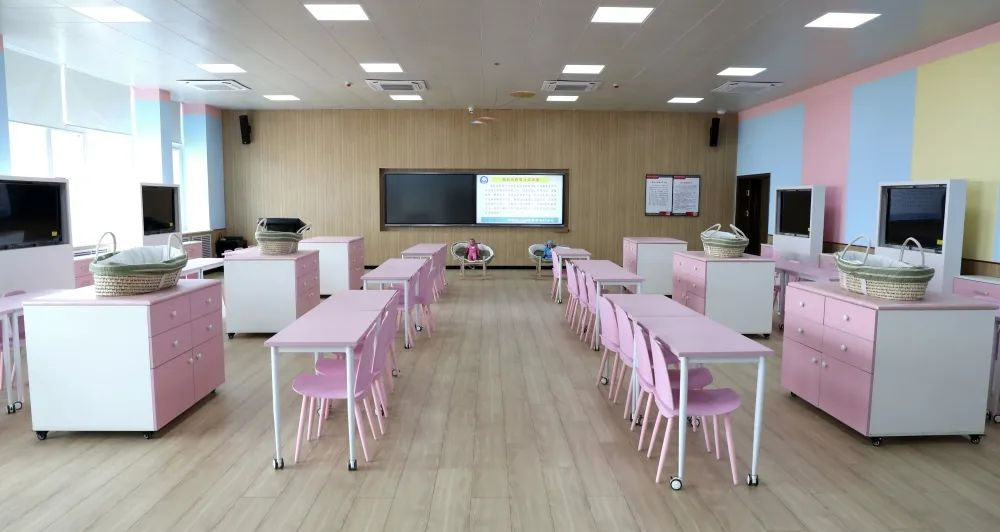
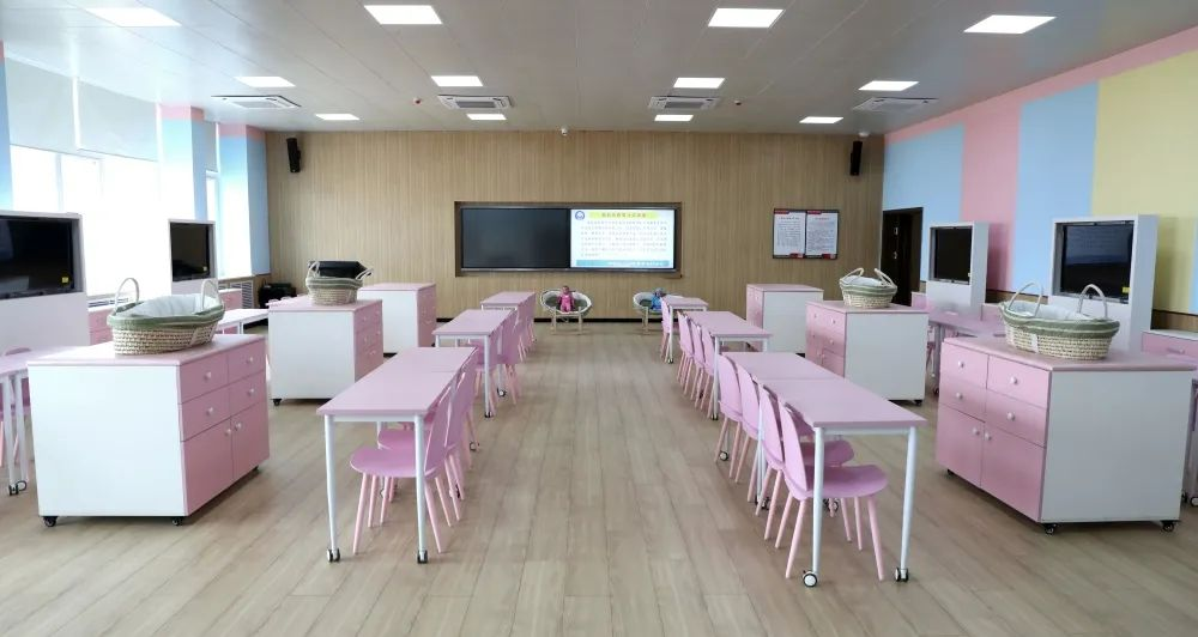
- ceiling mobile [469,62,537,140]
